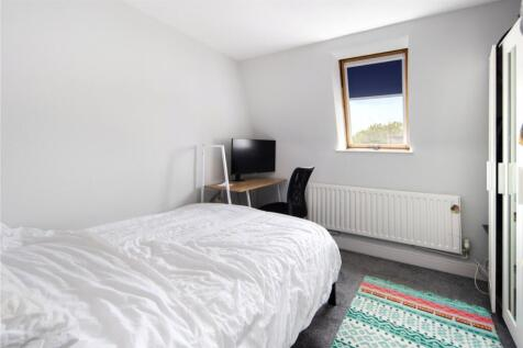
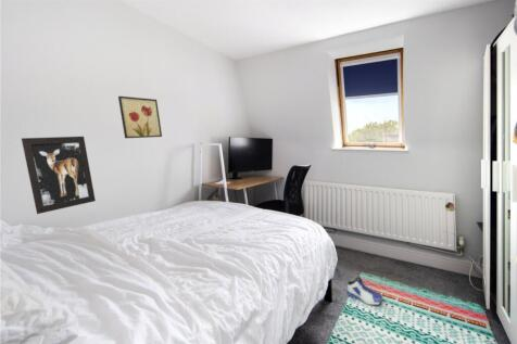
+ sneaker [345,276,383,306]
+ wall art [117,95,163,139]
+ wall art [21,136,97,215]
